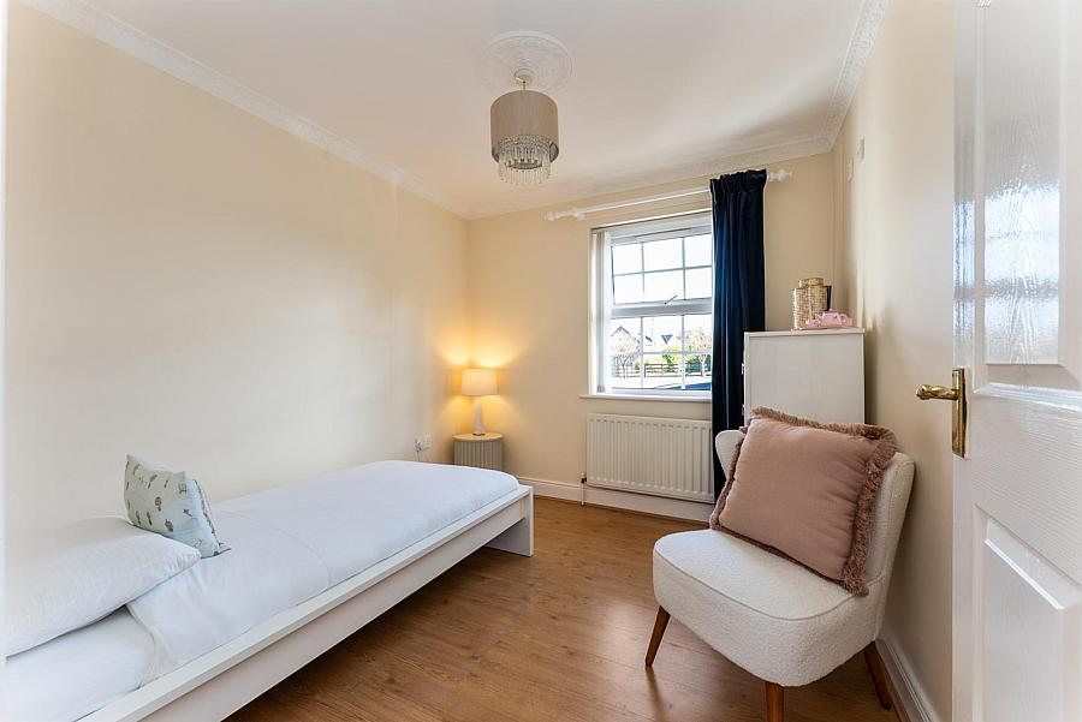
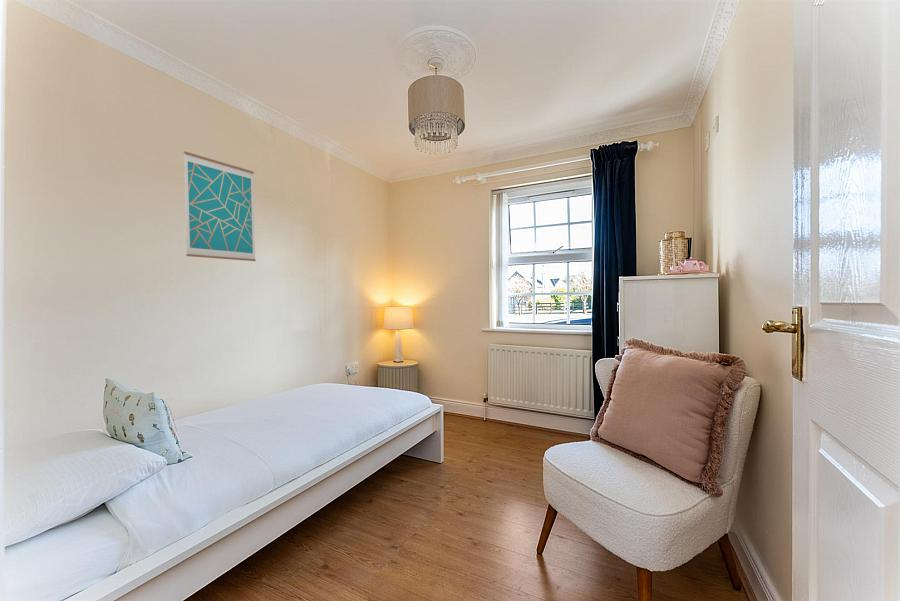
+ wall art [183,150,257,262]
